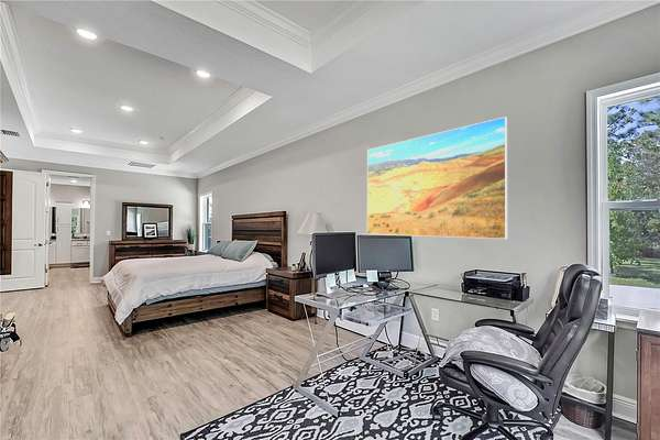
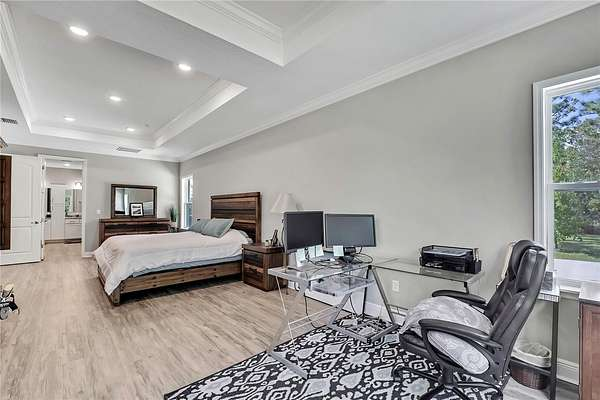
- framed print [366,116,508,240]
